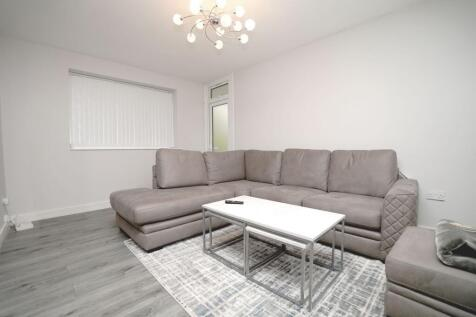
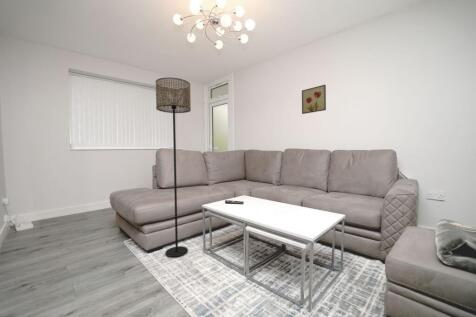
+ floor lamp [155,76,192,258]
+ wall art [301,84,327,115]
